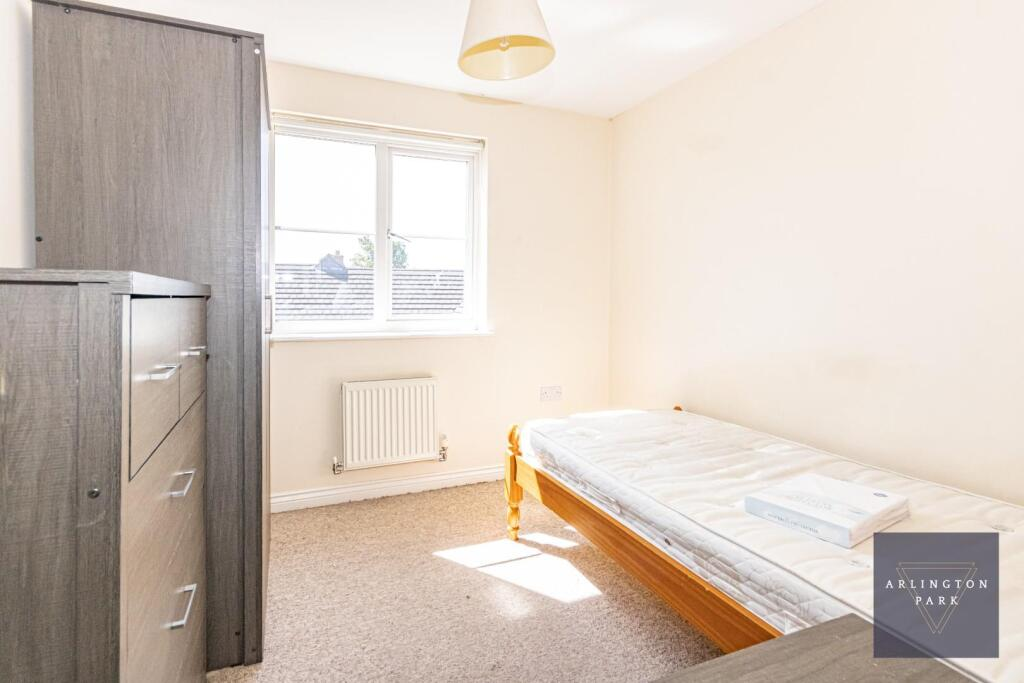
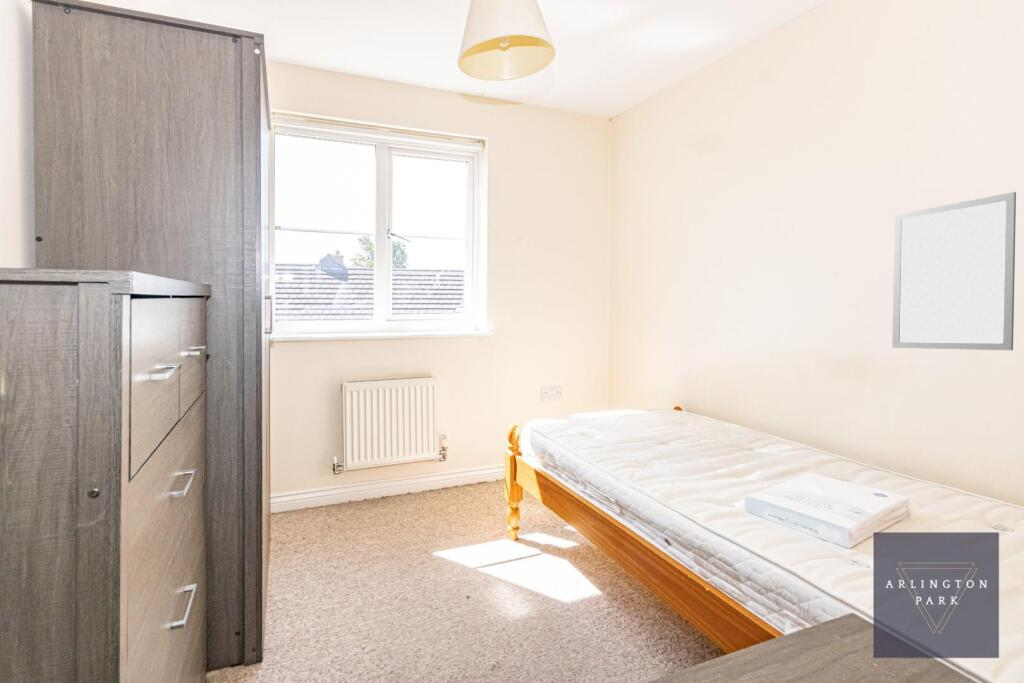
+ wall art [891,191,1017,351]
